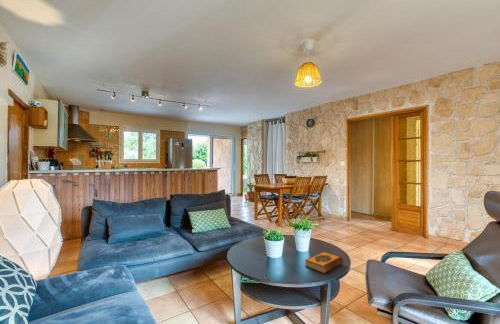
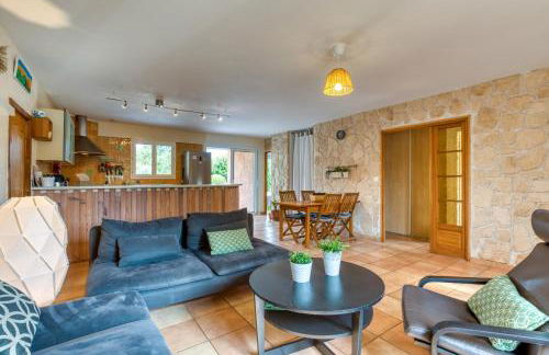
- hardback book [304,251,344,274]
